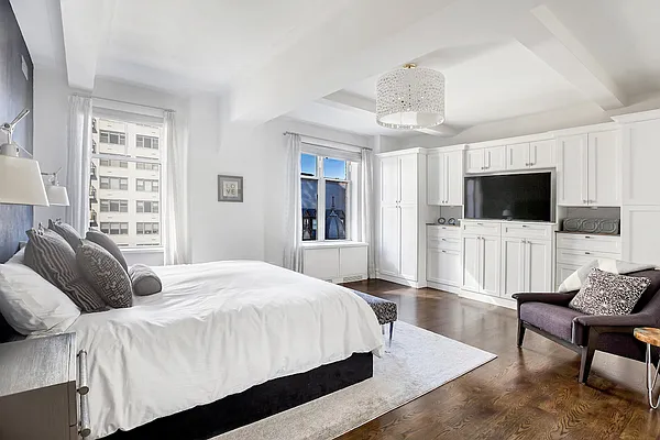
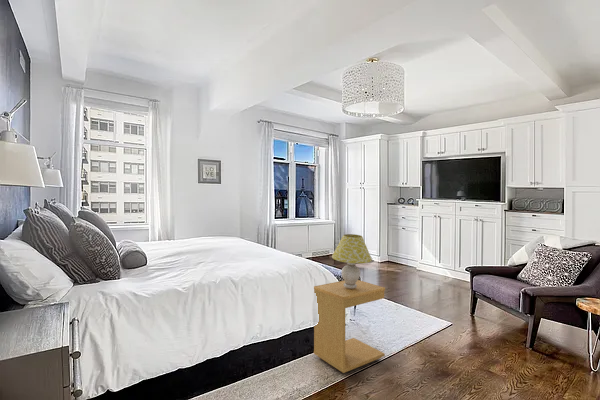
+ side table [313,279,386,374]
+ table lamp [331,233,373,289]
